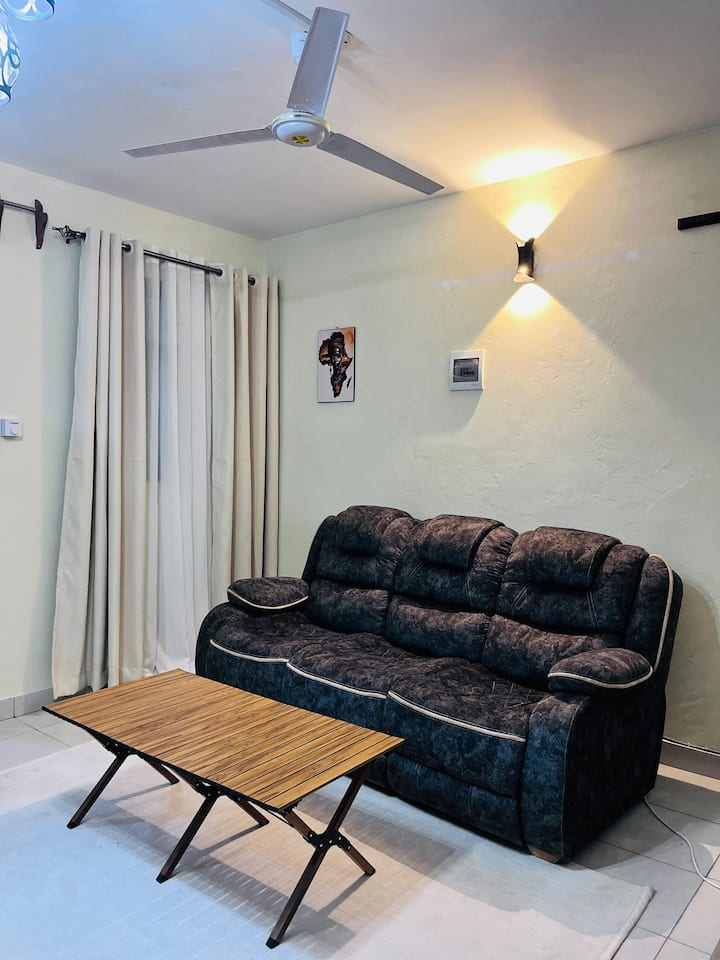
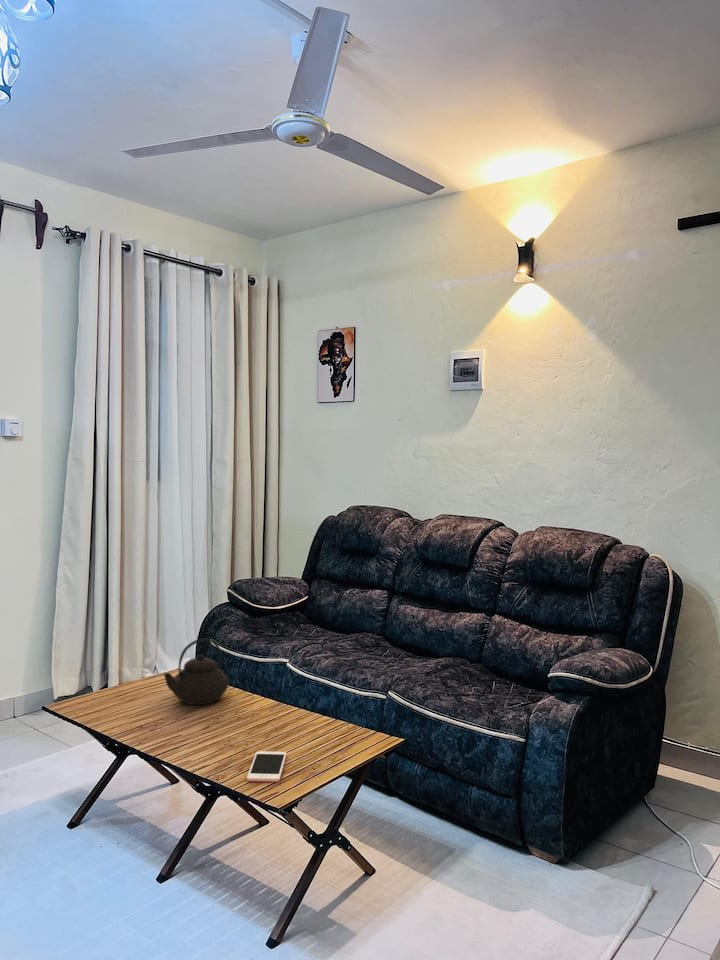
+ teapot [163,637,230,706]
+ cell phone [246,750,288,783]
